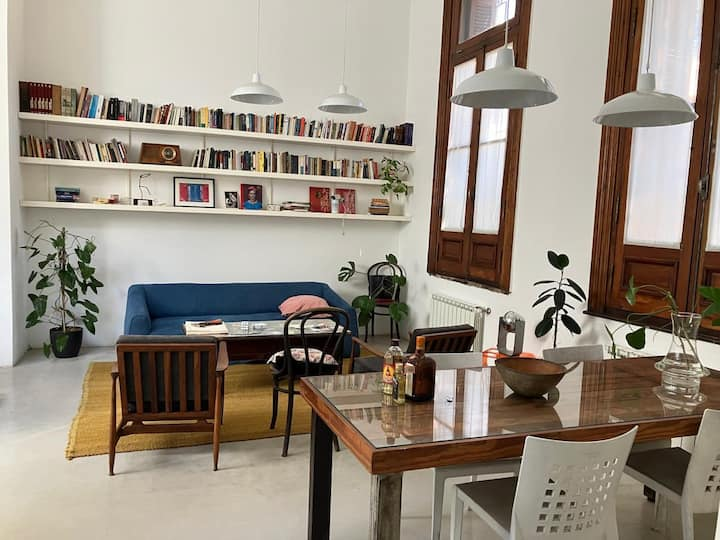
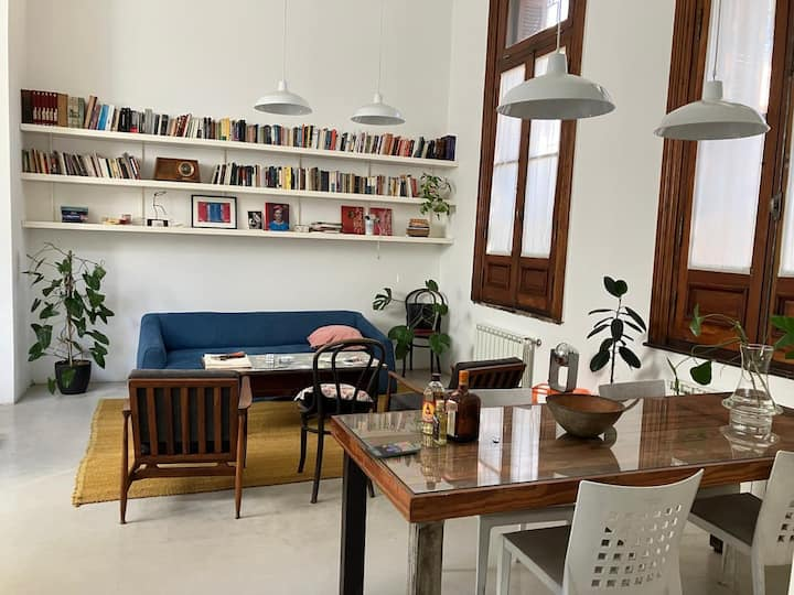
+ smartphone [364,440,422,459]
